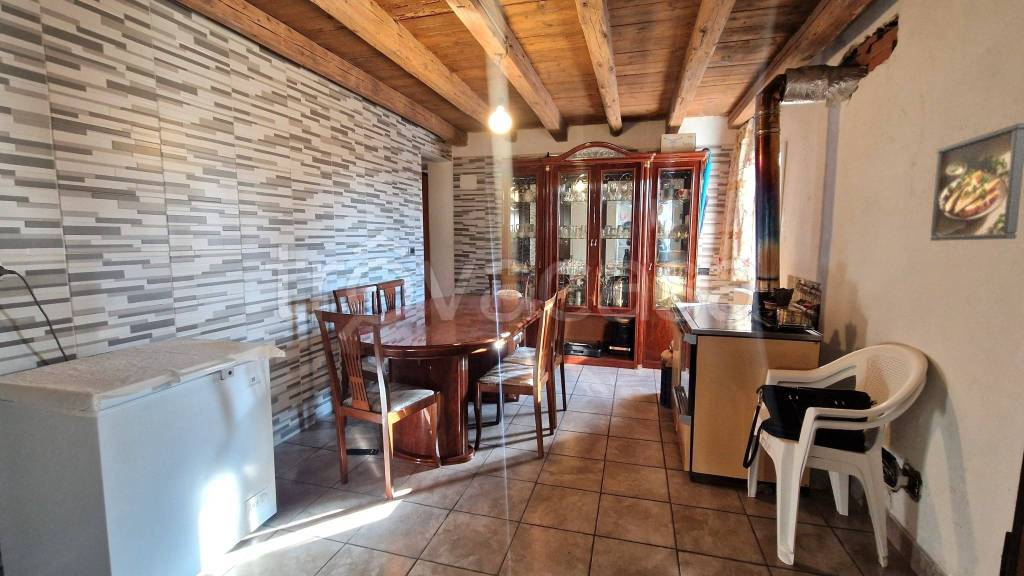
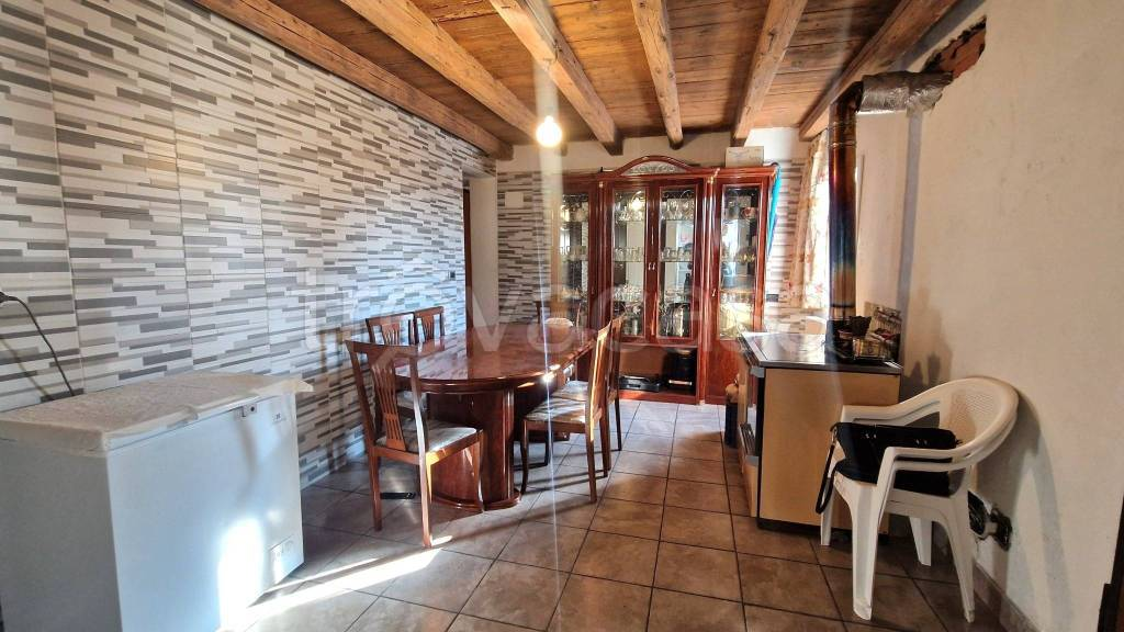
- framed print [929,122,1024,242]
